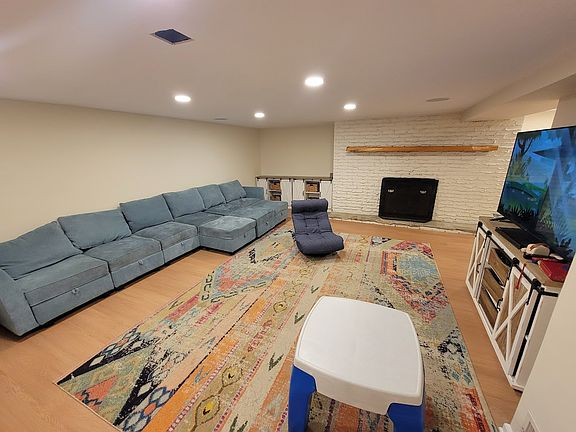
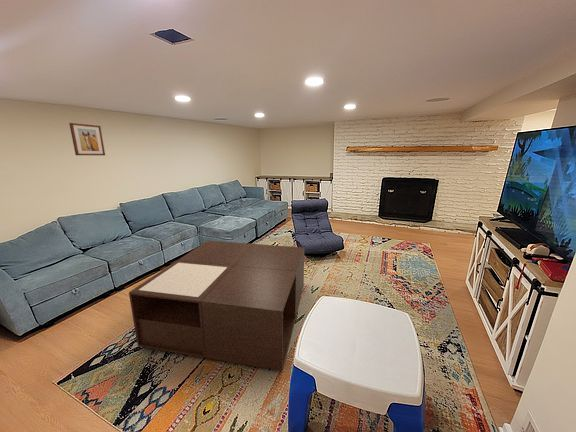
+ wall art [68,122,106,156]
+ coffee table [128,240,305,372]
